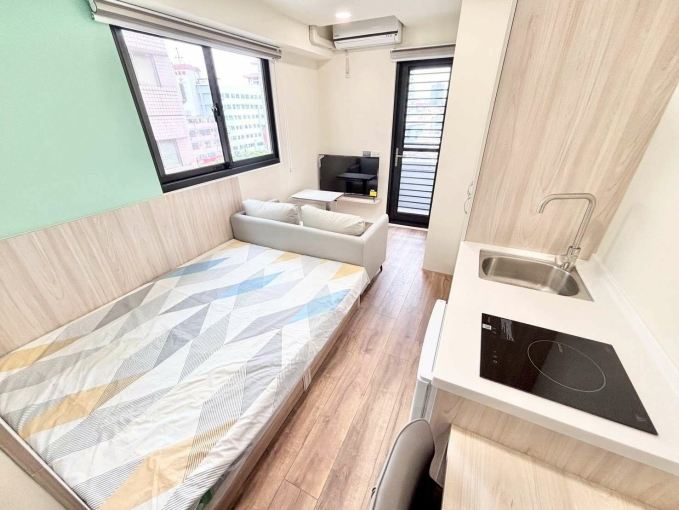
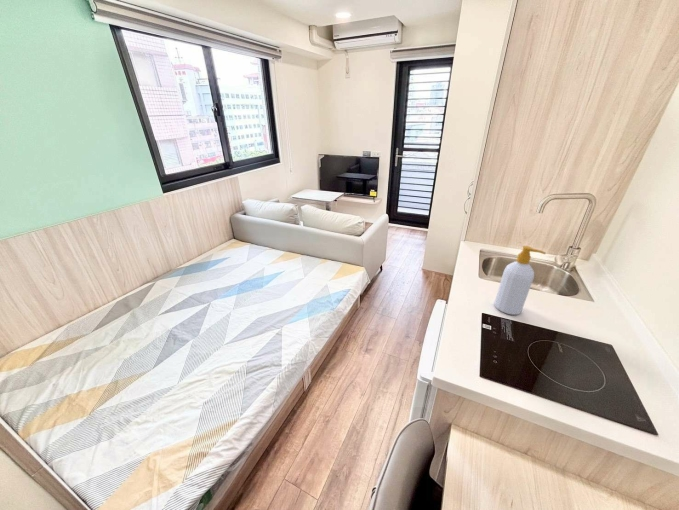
+ soap bottle [493,245,547,316]
